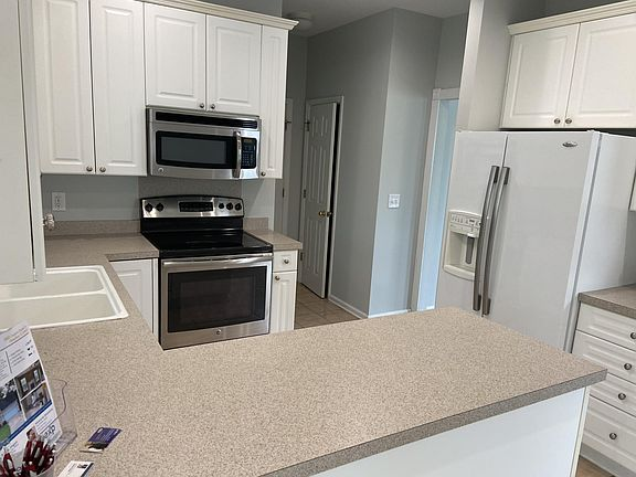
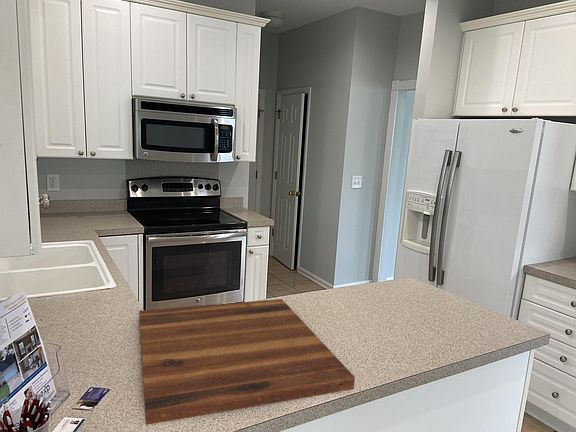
+ cutting board [138,298,356,426]
